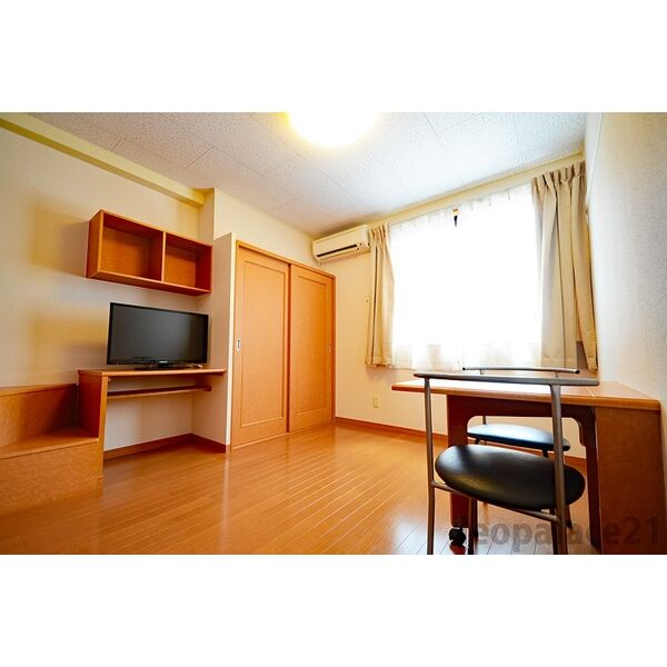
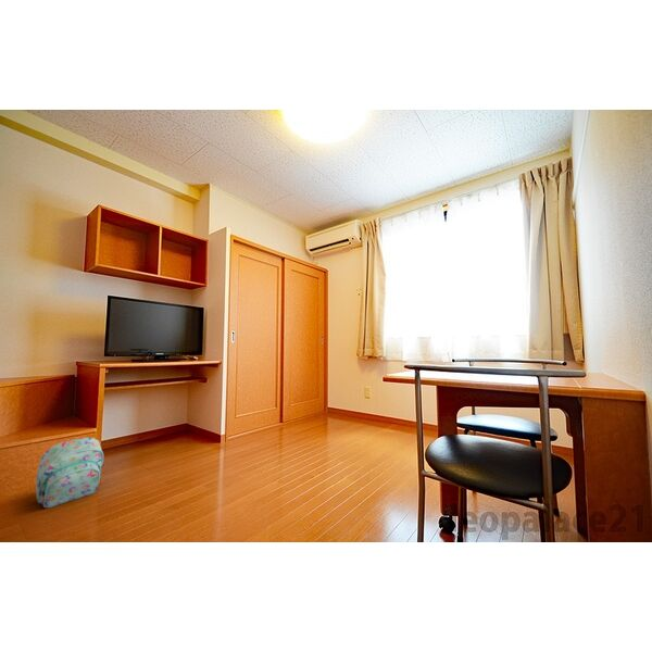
+ backpack [35,437,104,509]
